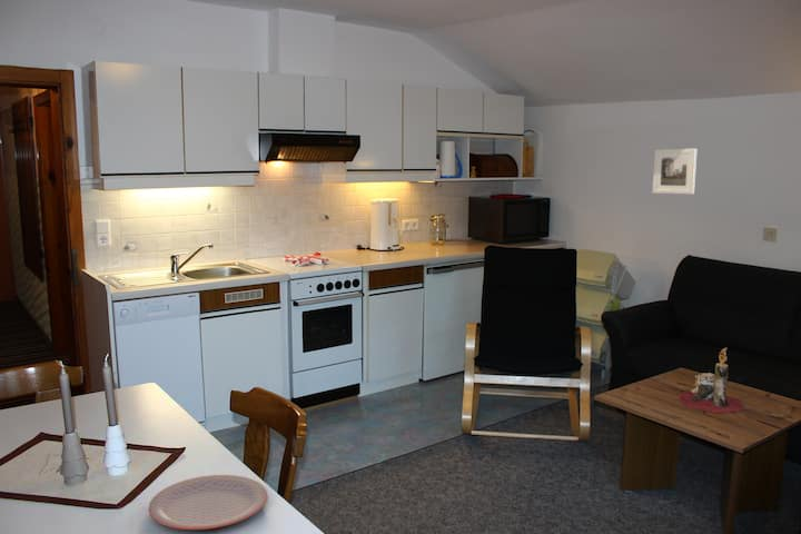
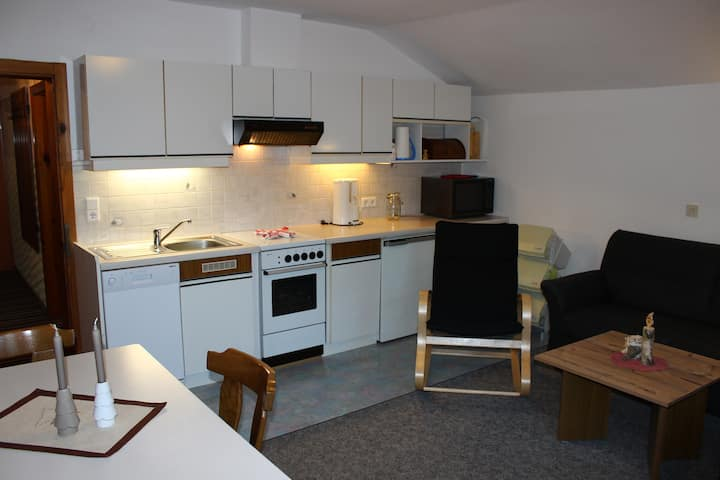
- plate [148,474,269,531]
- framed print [652,148,698,196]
